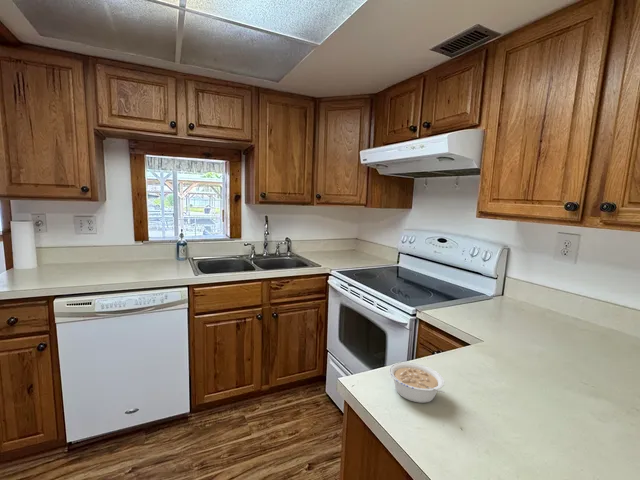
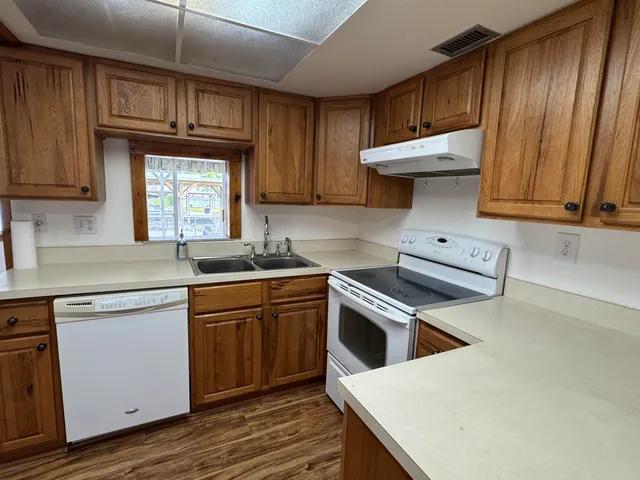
- legume [388,361,445,404]
